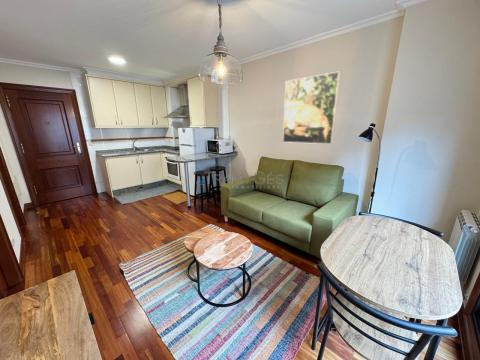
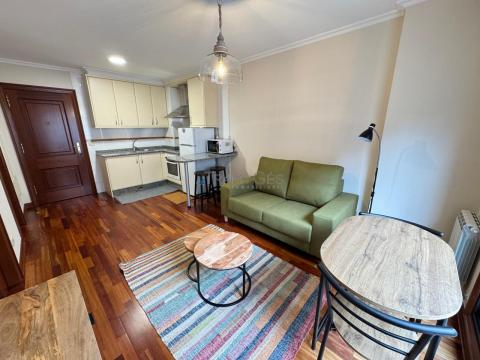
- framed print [282,71,341,145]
